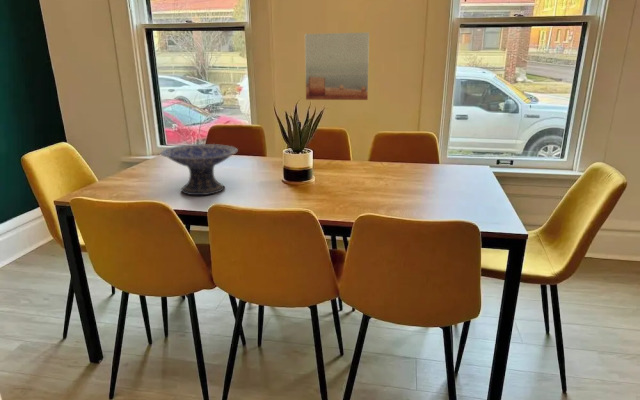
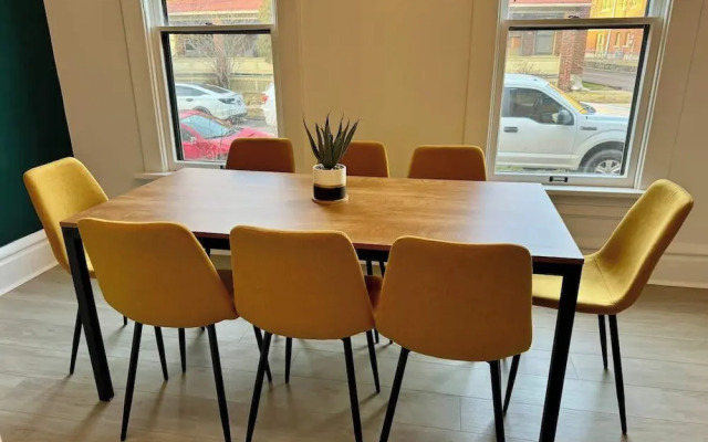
- decorative bowl [159,143,239,196]
- wall art [304,32,370,101]
